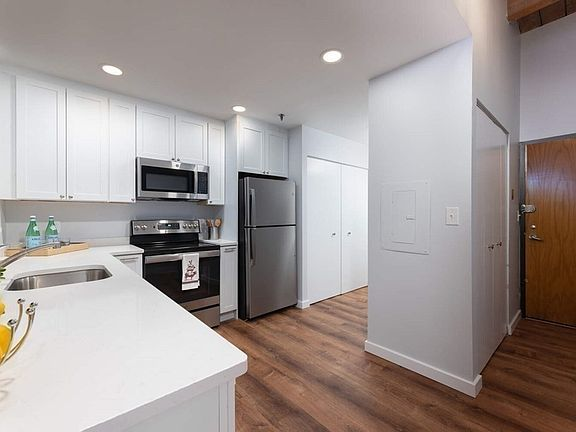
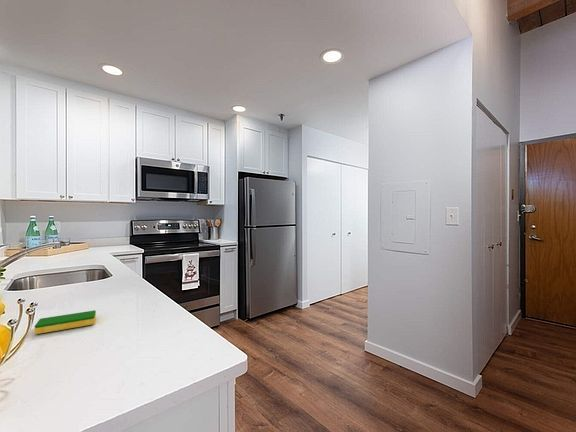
+ dish sponge [34,309,97,335]
